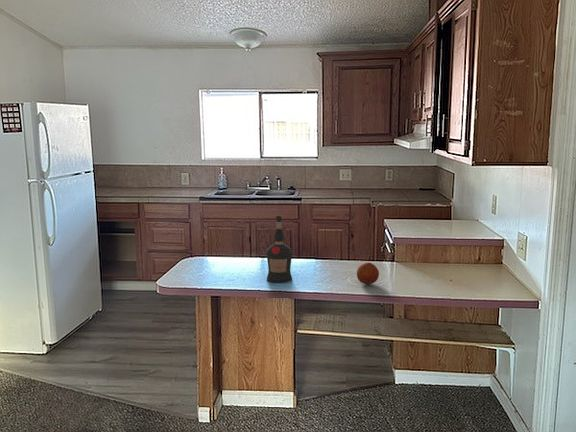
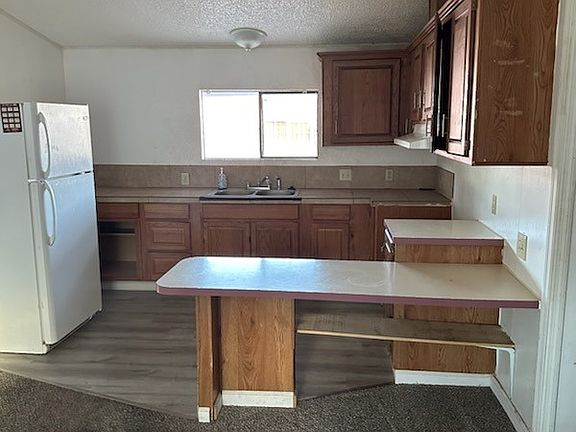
- fruit [356,262,380,285]
- liquor bottle [266,215,293,283]
